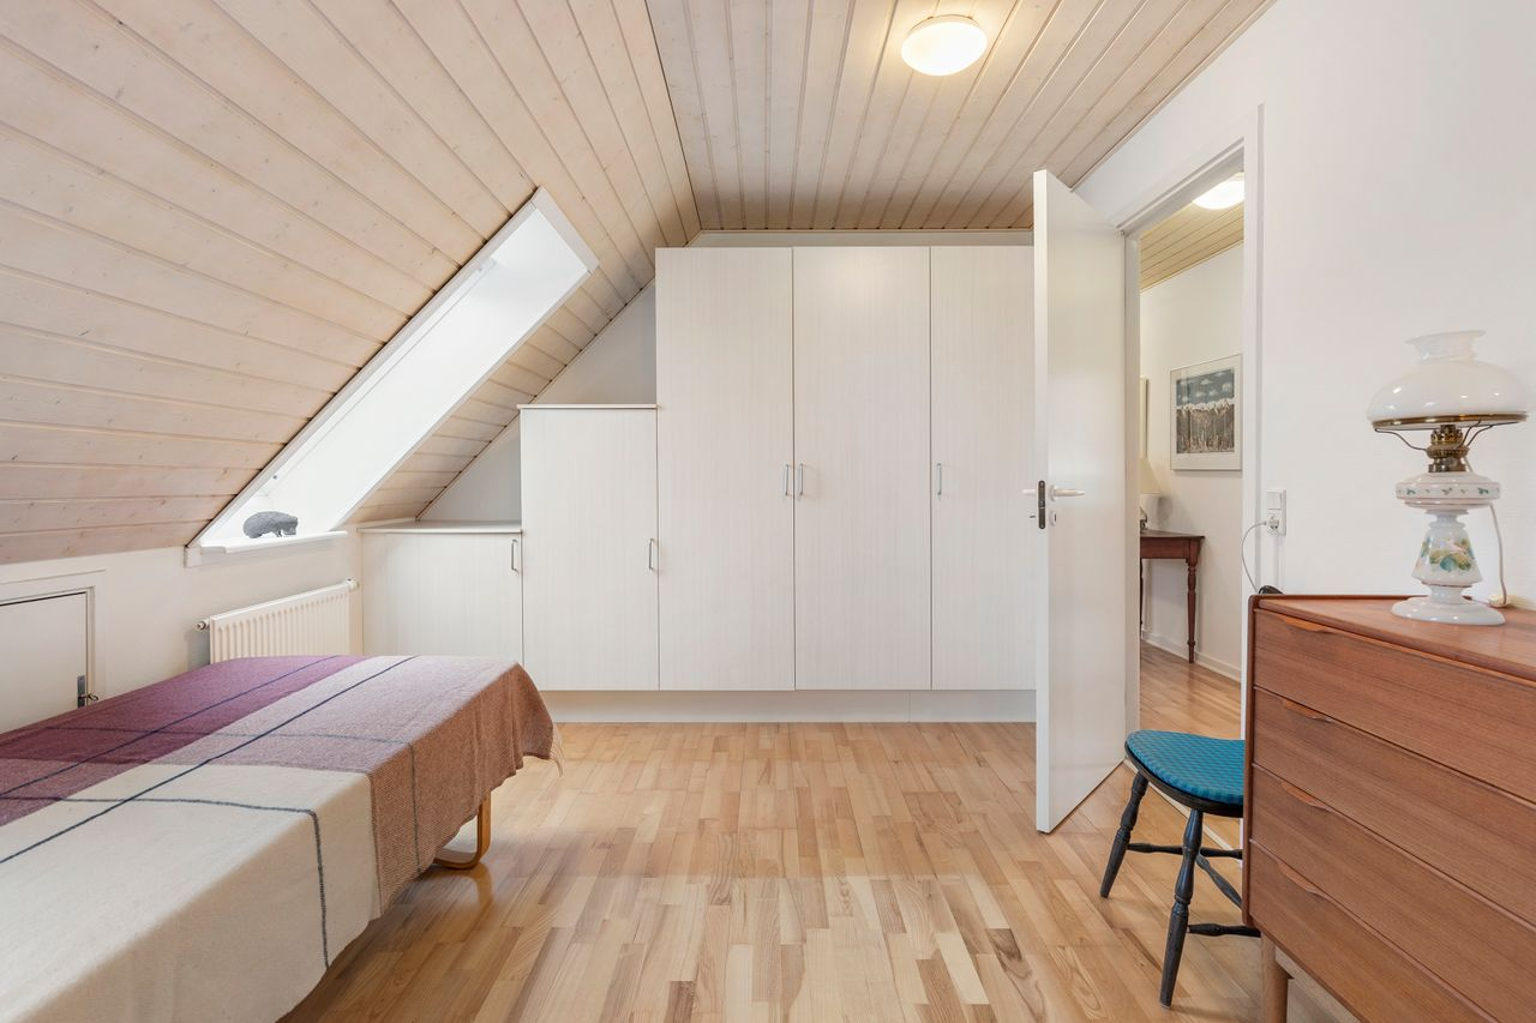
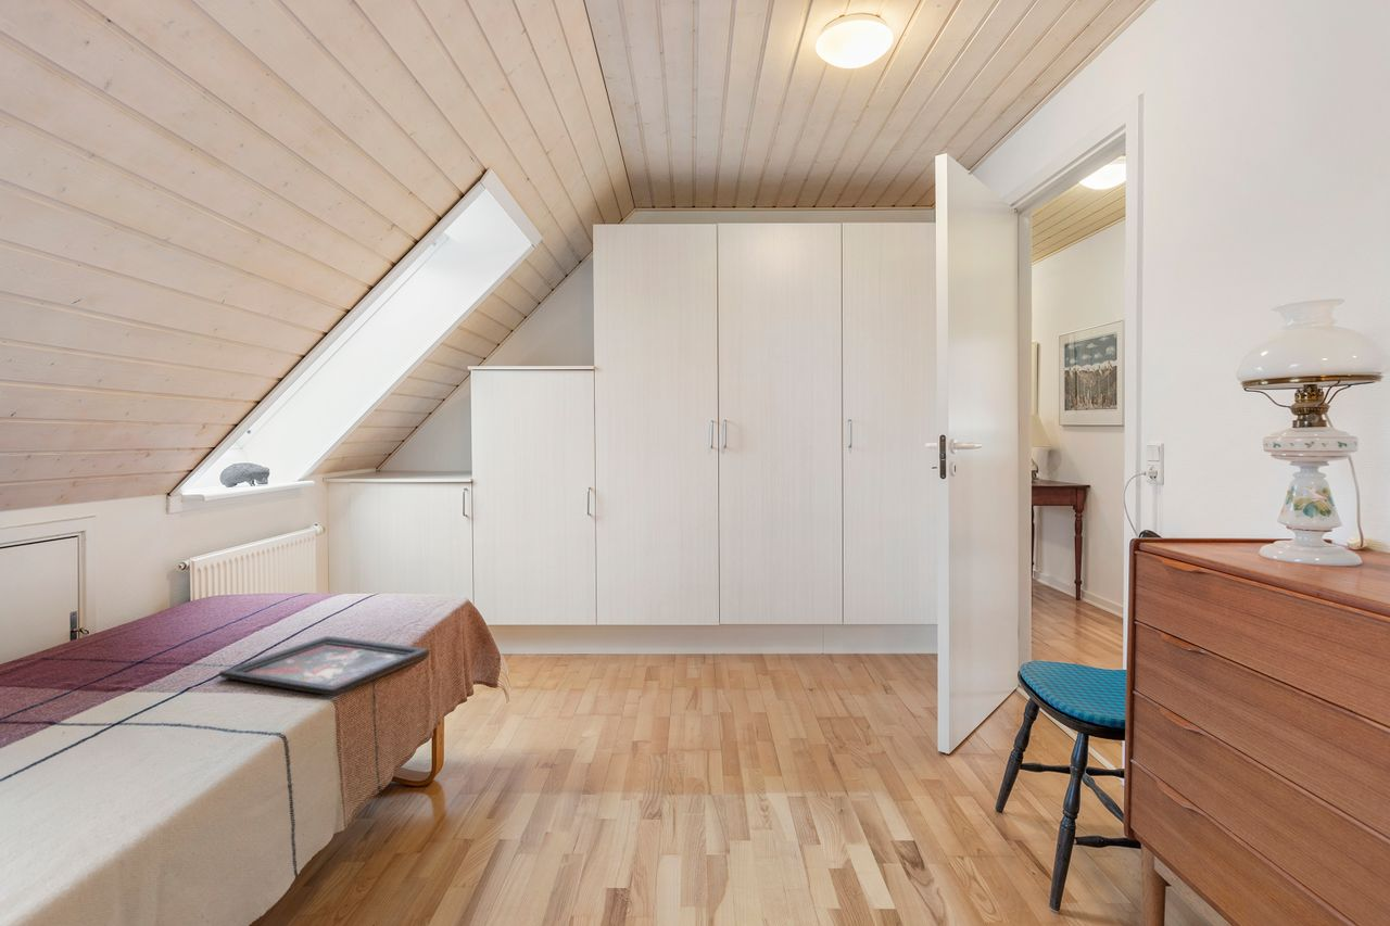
+ decorative tray [218,635,430,697]
